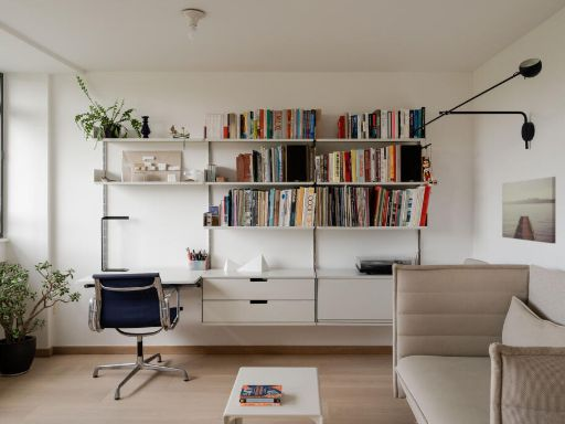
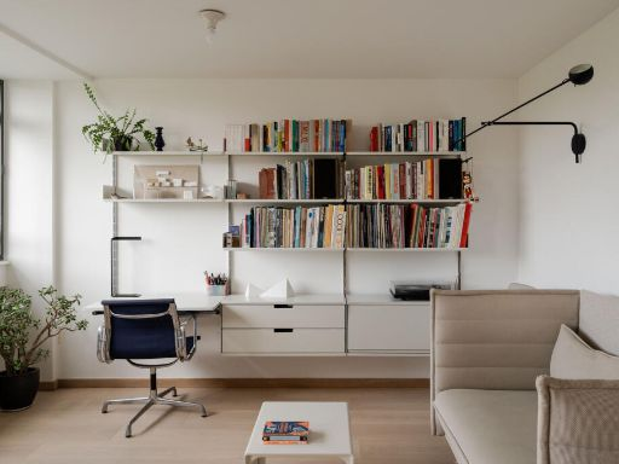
- wall art [501,176,557,244]
